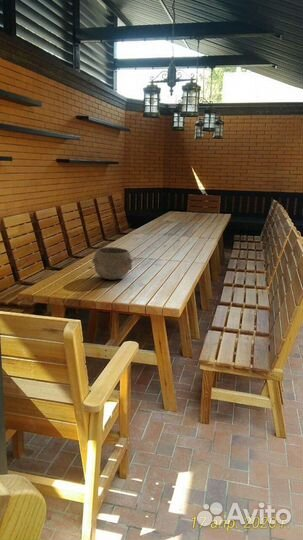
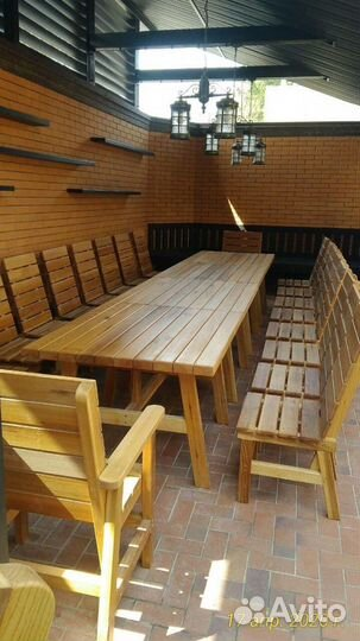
- bowl [91,246,134,281]
